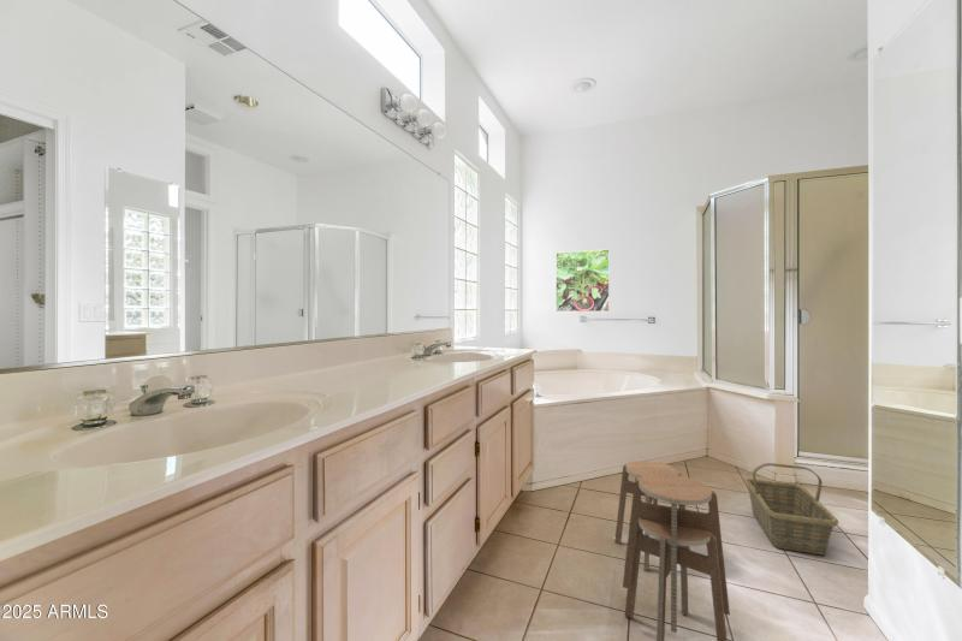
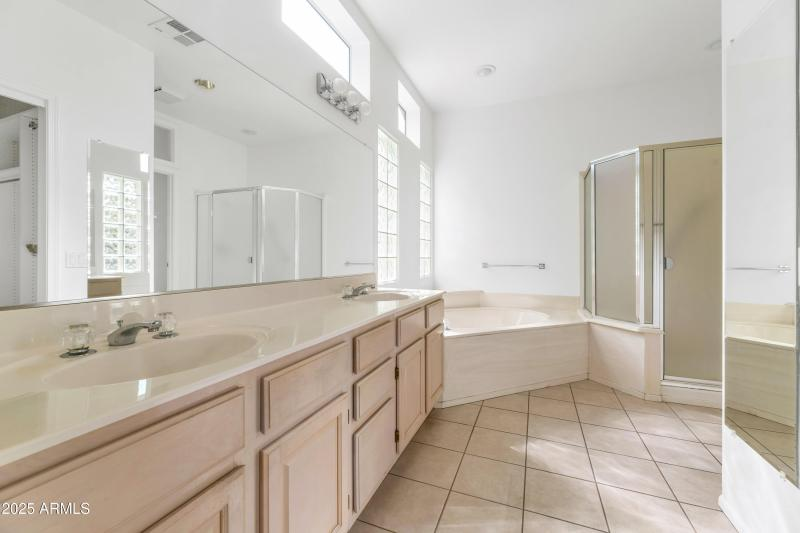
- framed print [554,248,611,313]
- stool [613,459,731,641]
- basket [744,462,839,557]
